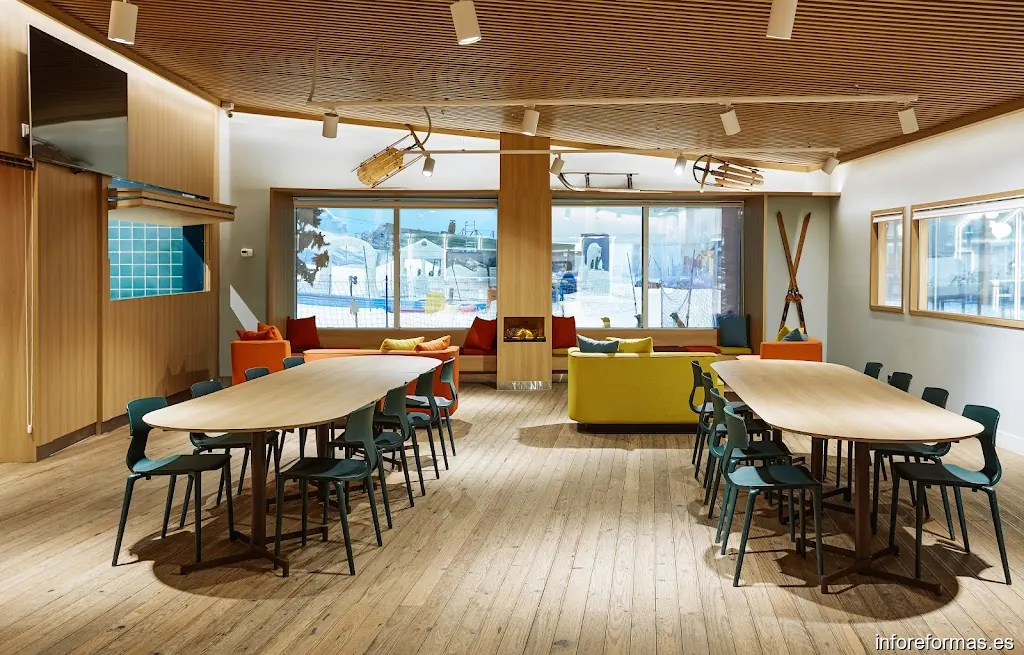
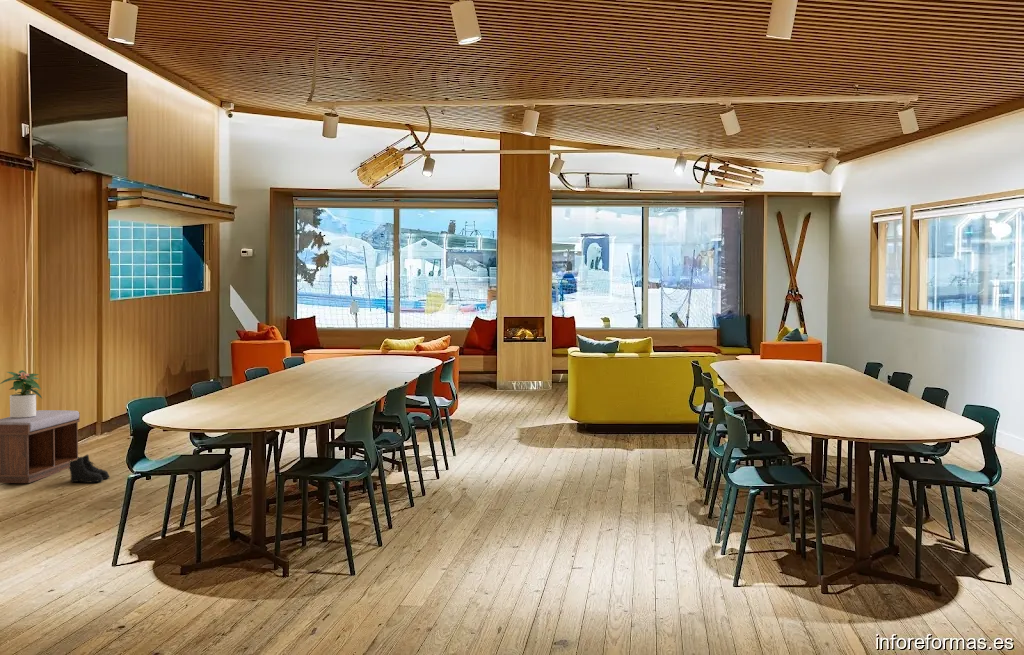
+ boots [68,453,111,484]
+ bench [0,409,81,484]
+ potted plant [0,369,43,418]
